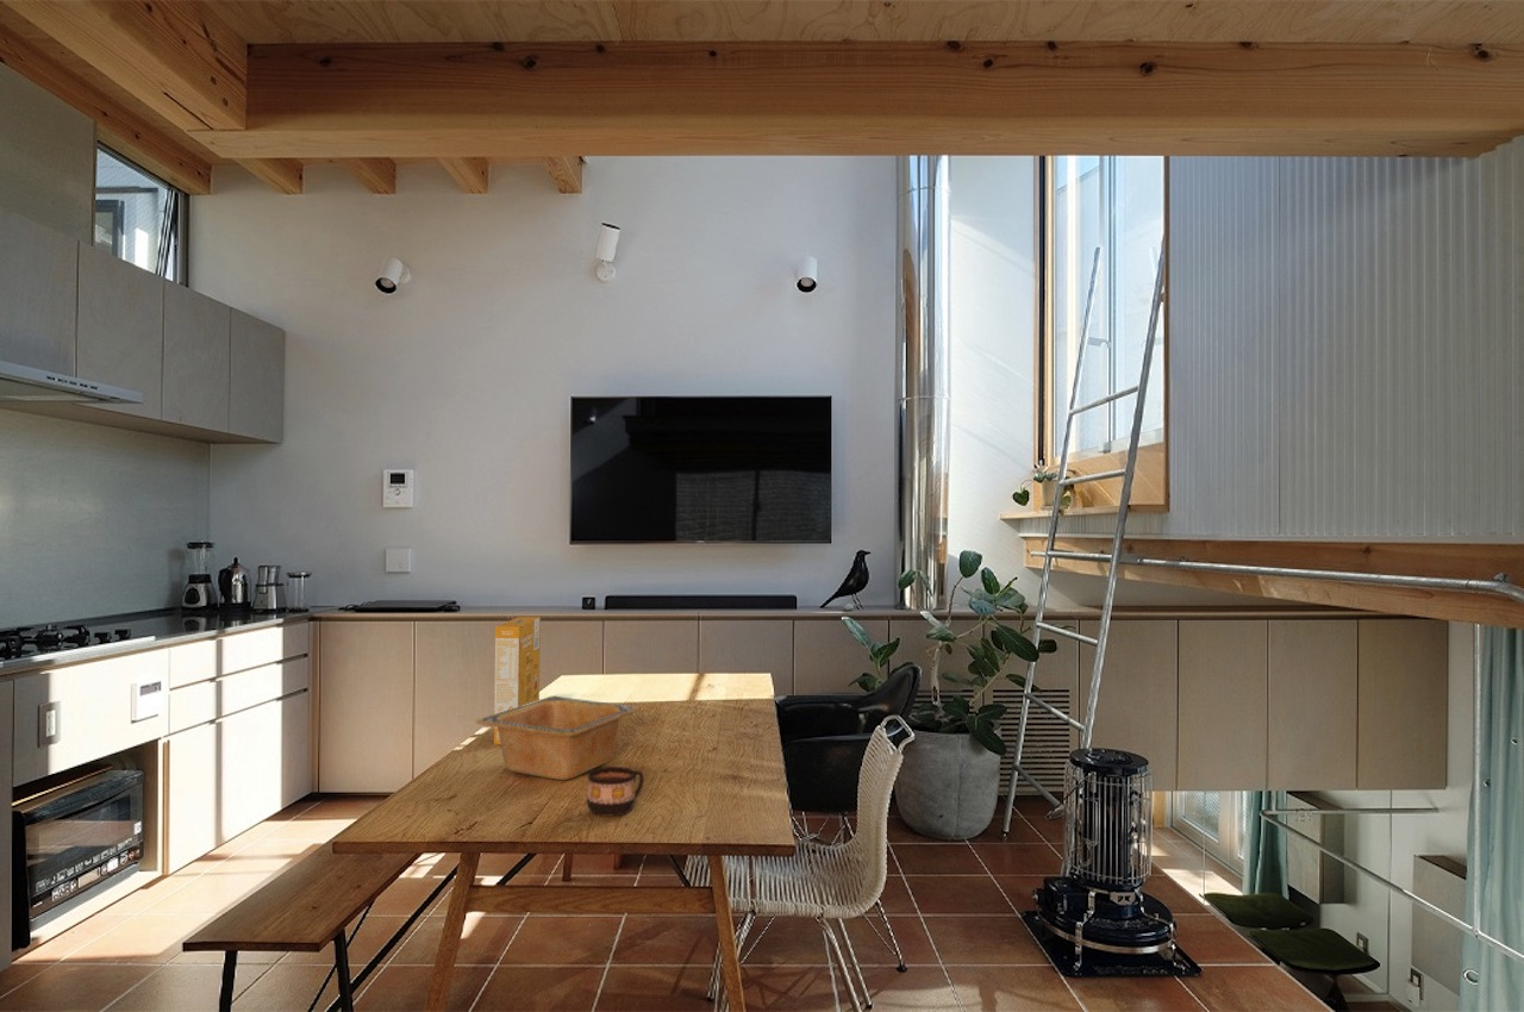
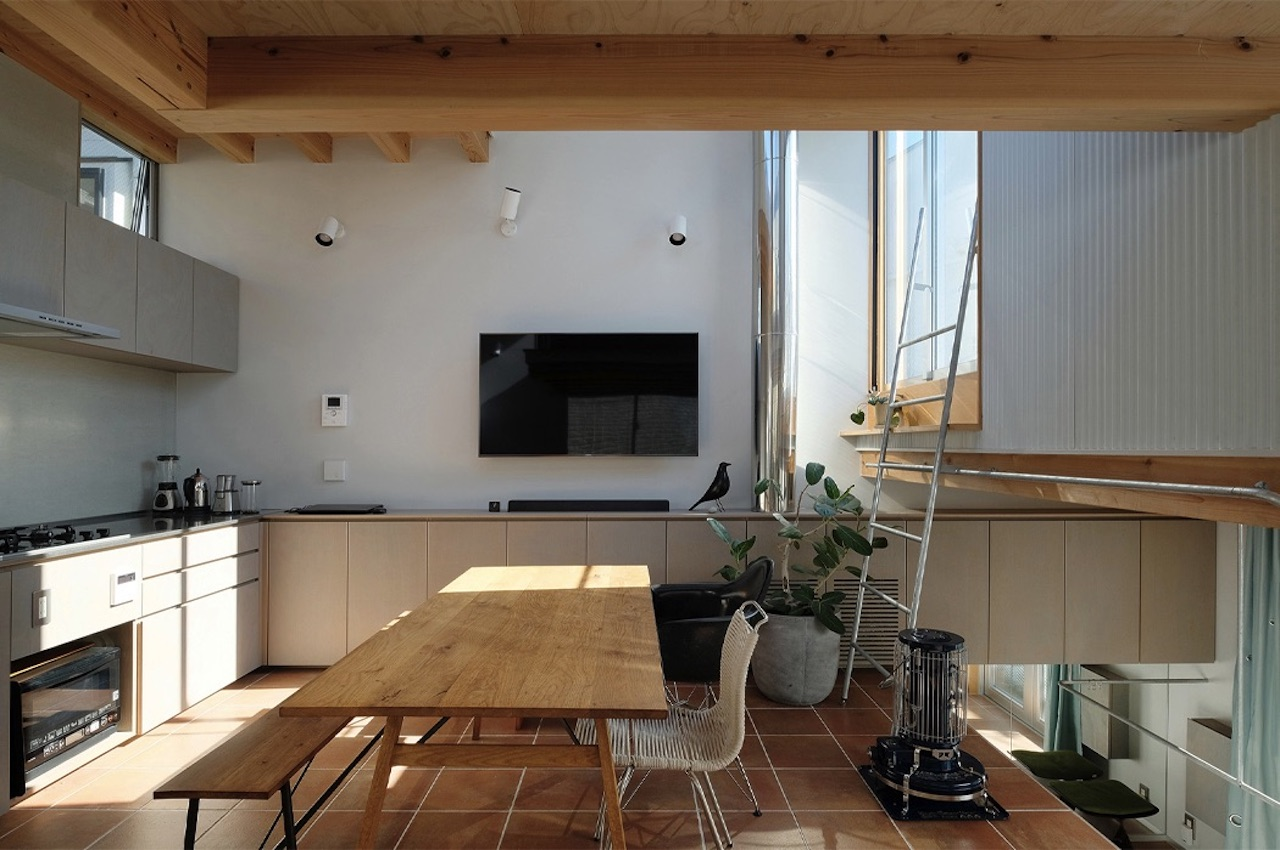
- cereal box [493,616,542,745]
- serving bowl [475,695,641,781]
- cup [586,766,645,818]
